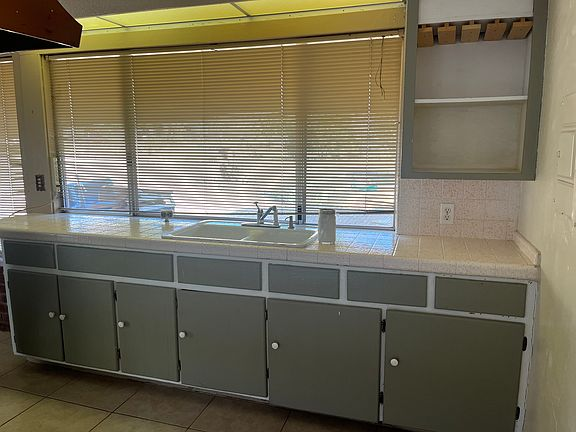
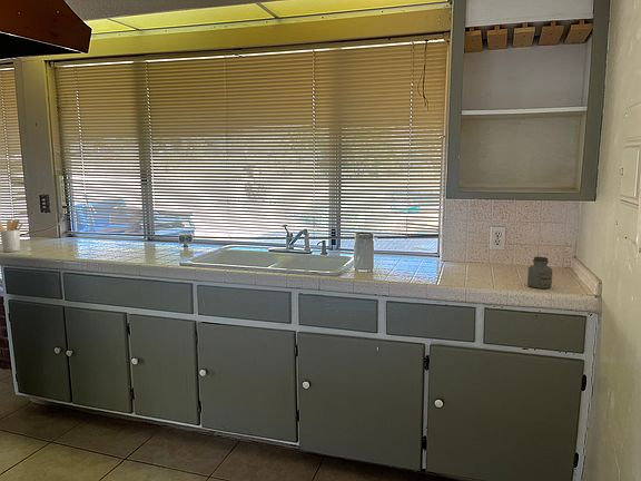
+ utensil holder [0,219,24,253]
+ jar [526,256,553,289]
